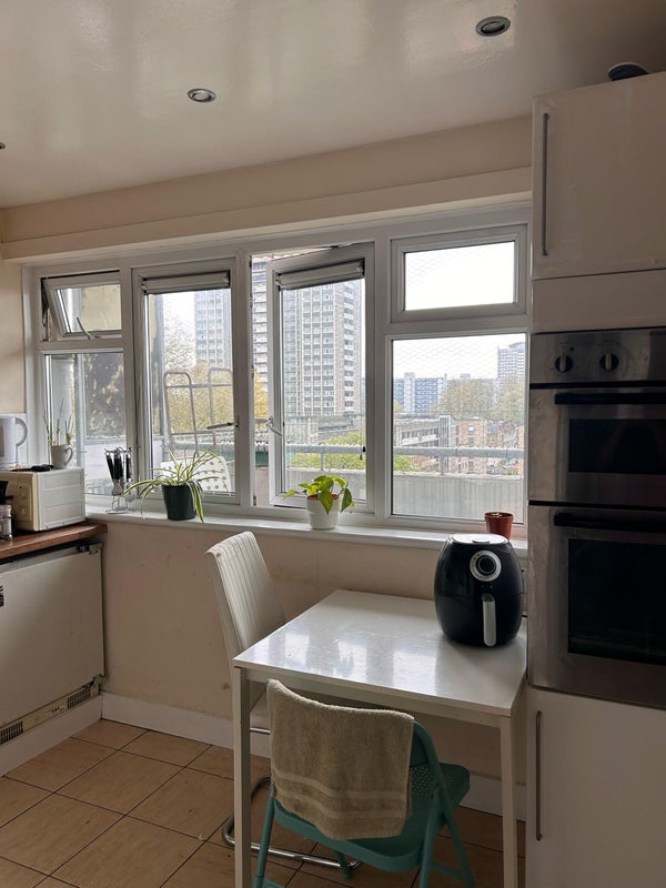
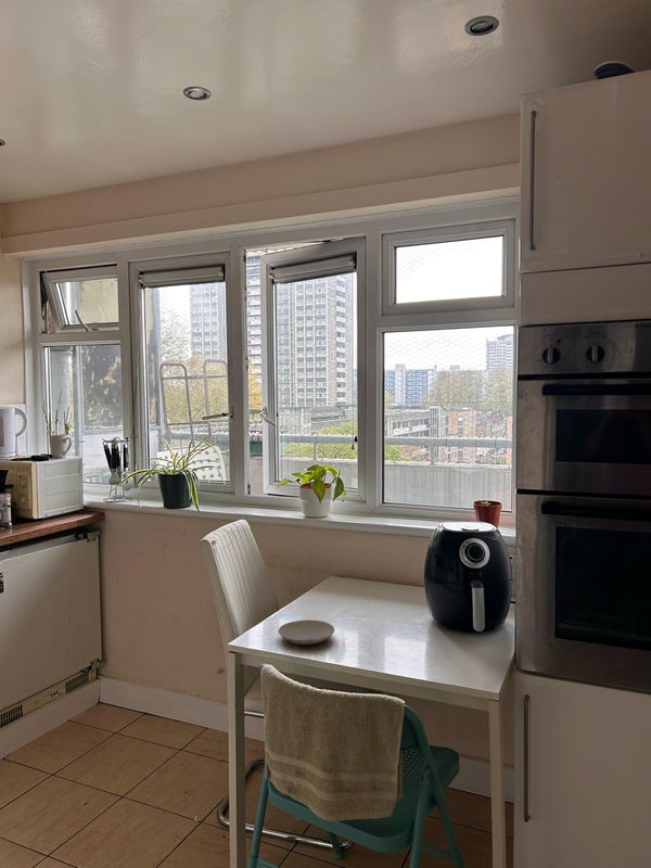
+ plate [277,618,335,646]
